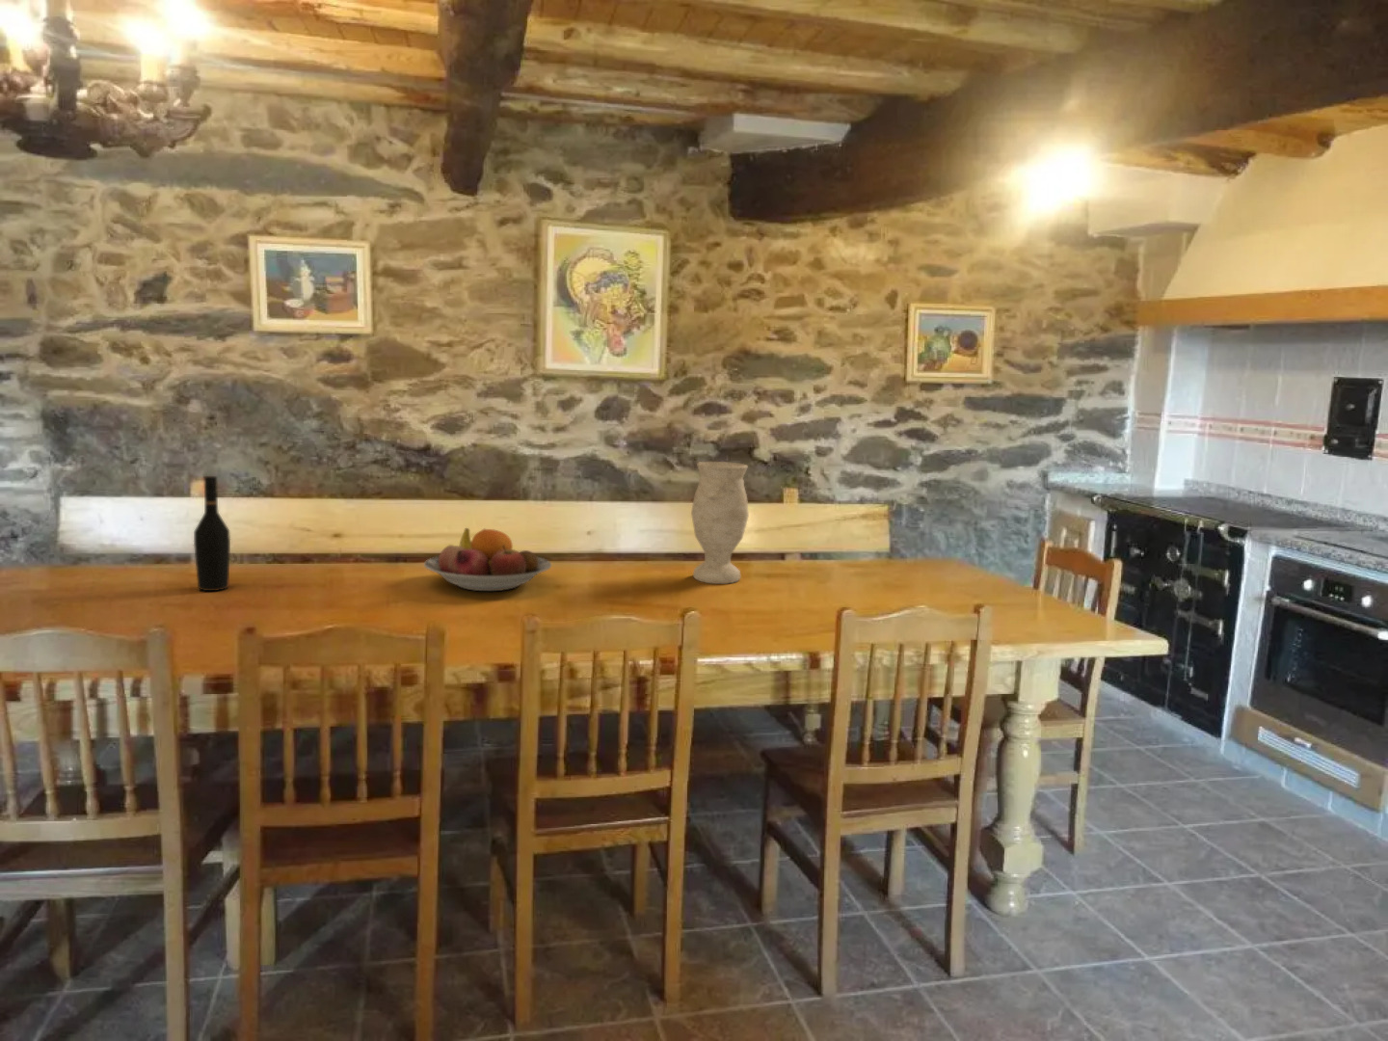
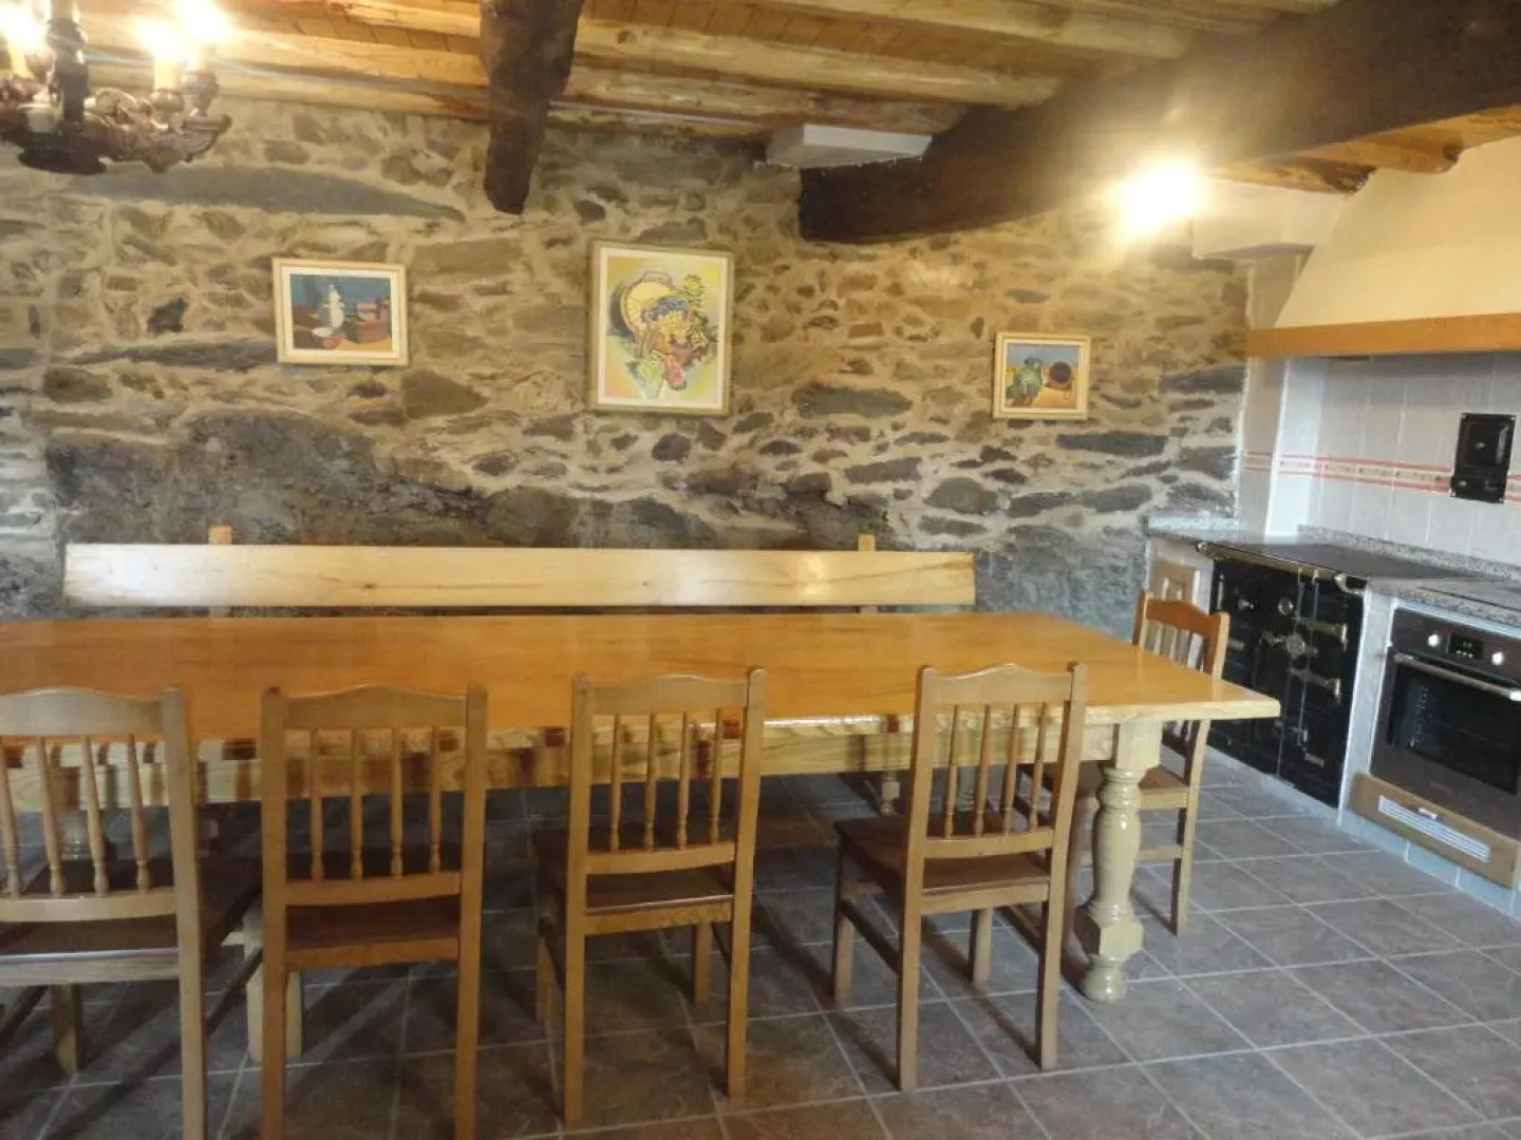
- fruit bowl [423,527,552,592]
- wine bottle [192,476,232,592]
- vase [690,460,750,585]
